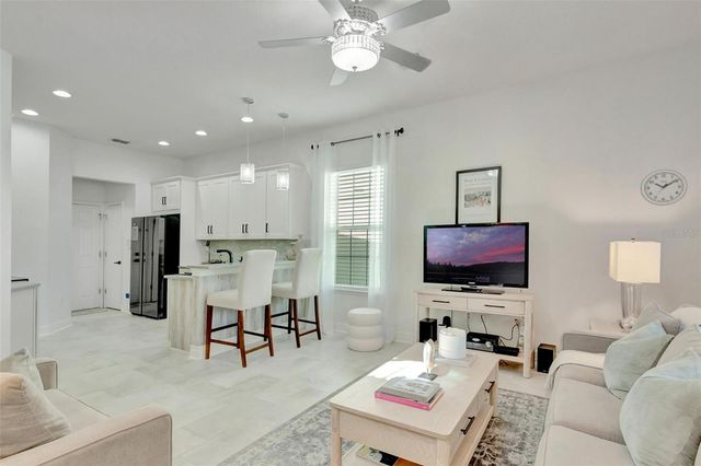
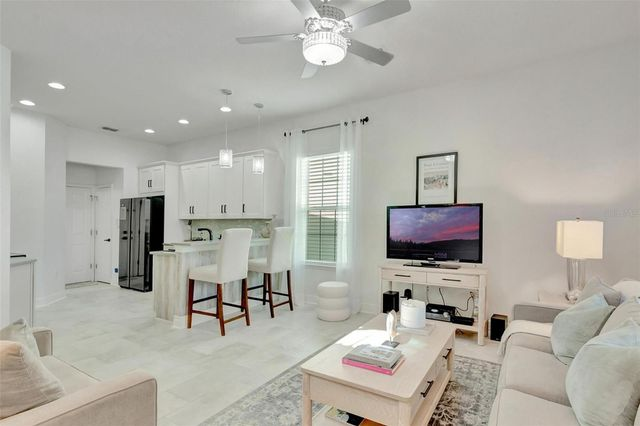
- wall clock [639,168,689,207]
